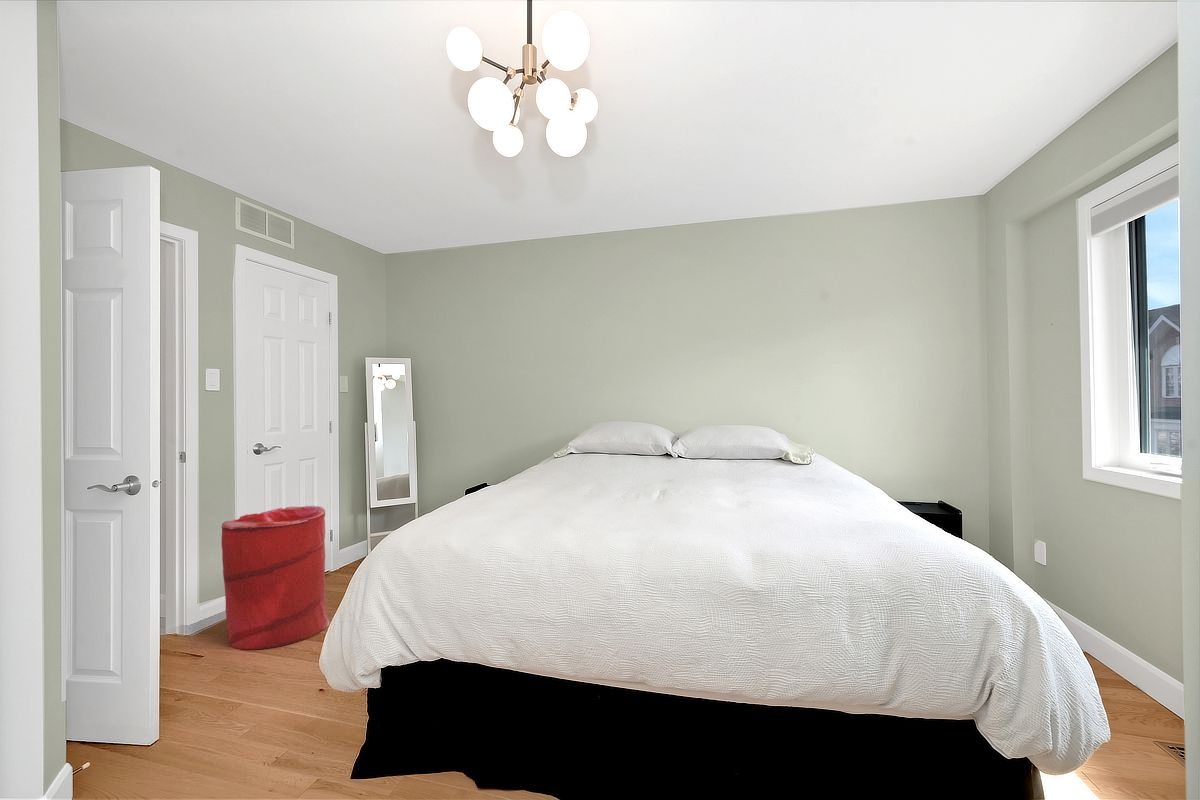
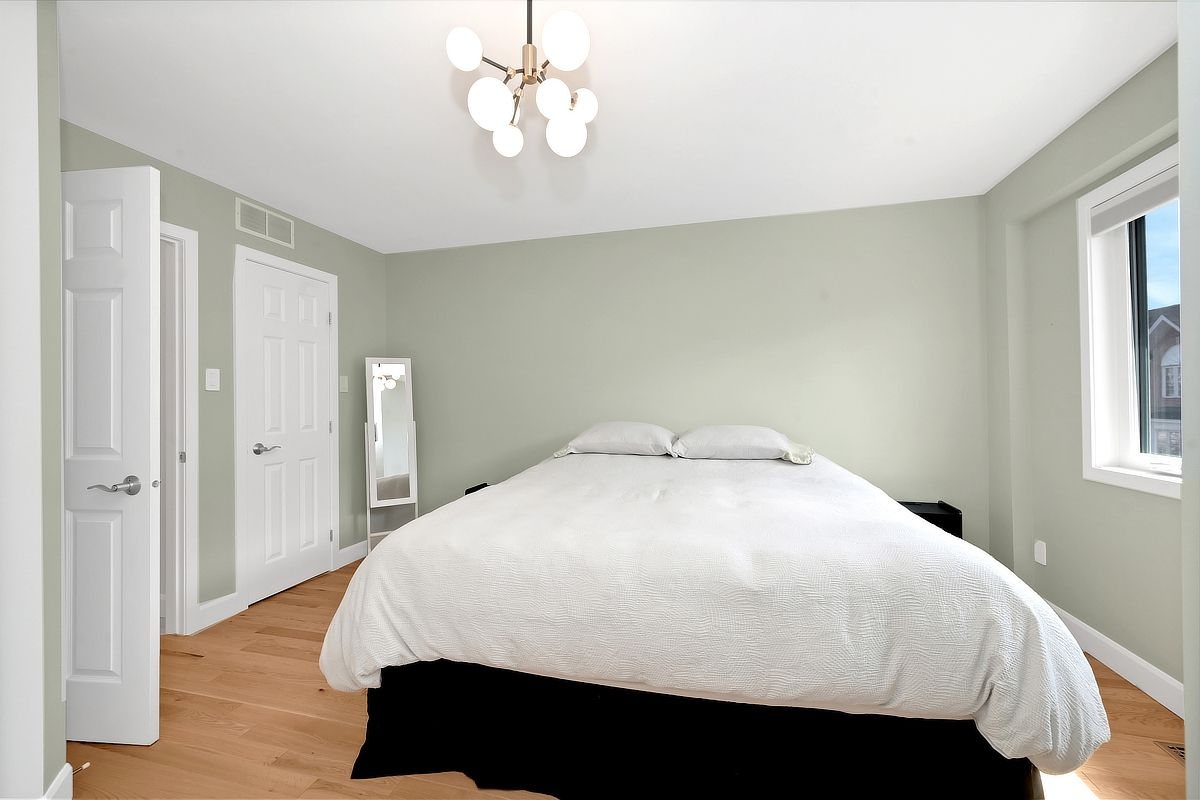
- laundry hamper [221,505,330,651]
